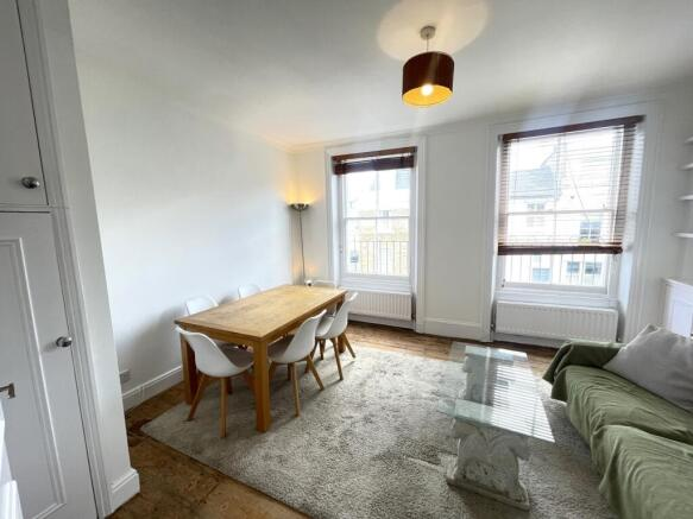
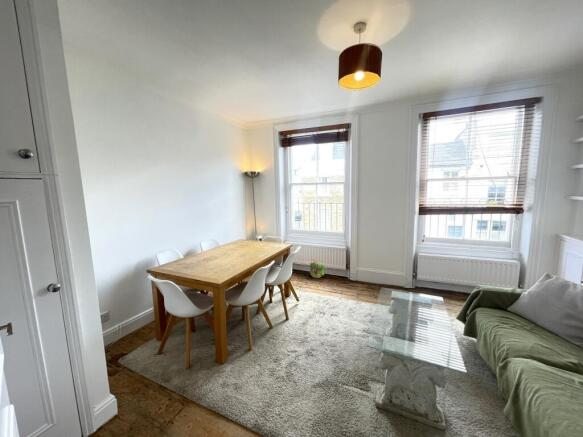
+ potted plant [308,258,328,279]
